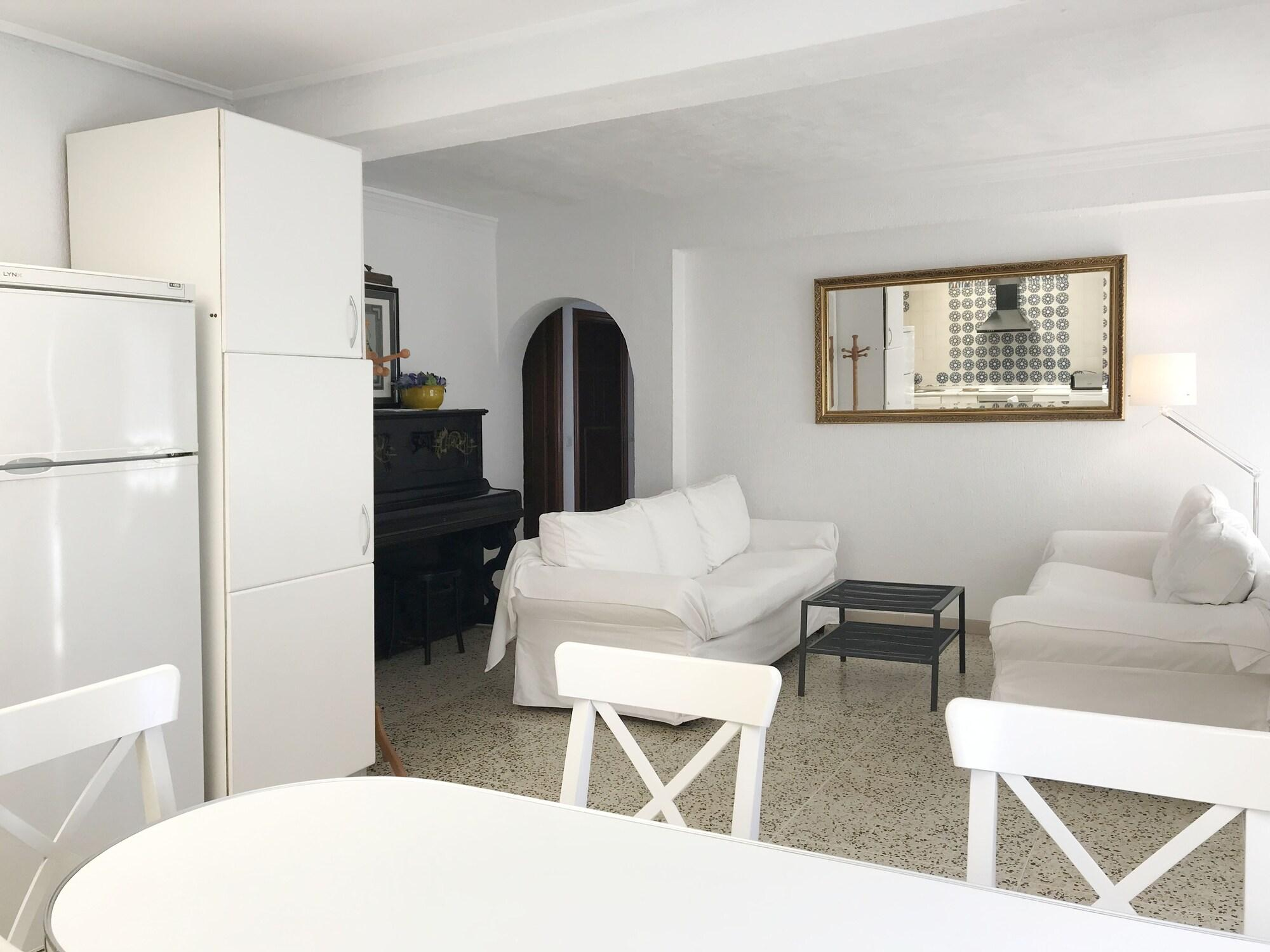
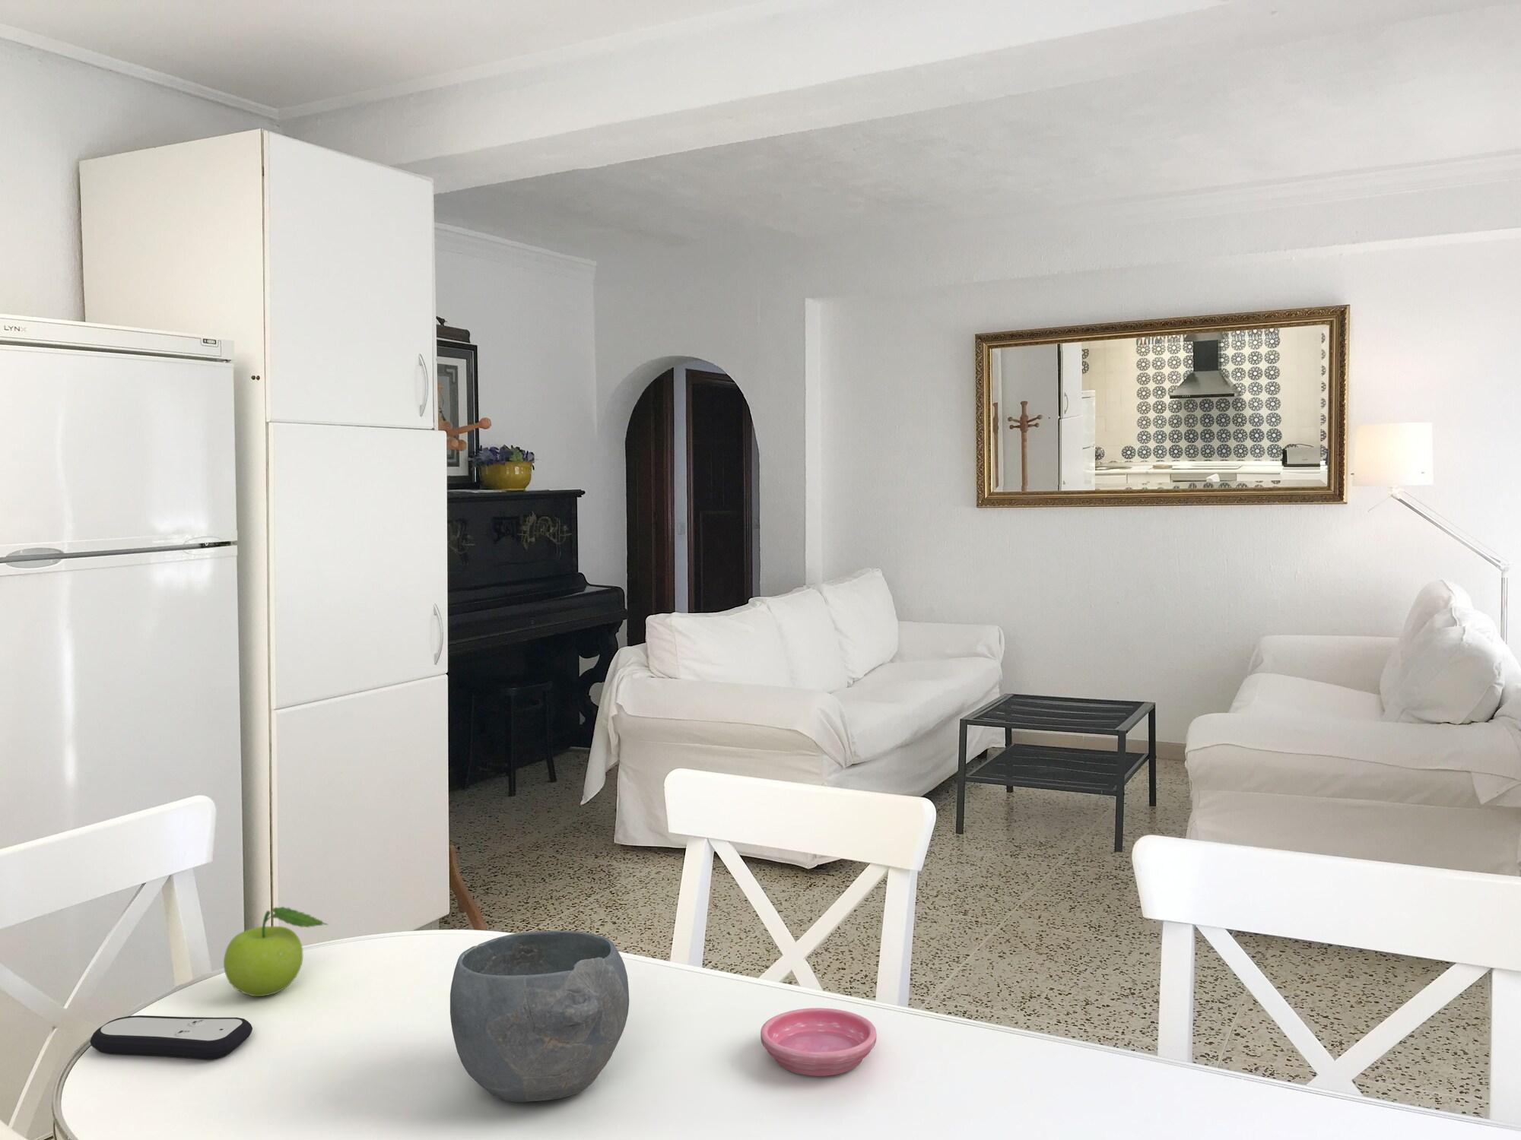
+ remote control [90,1014,253,1060]
+ bowl [449,929,630,1103]
+ fruit [223,906,329,998]
+ saucer [759,1007,878,1077]
